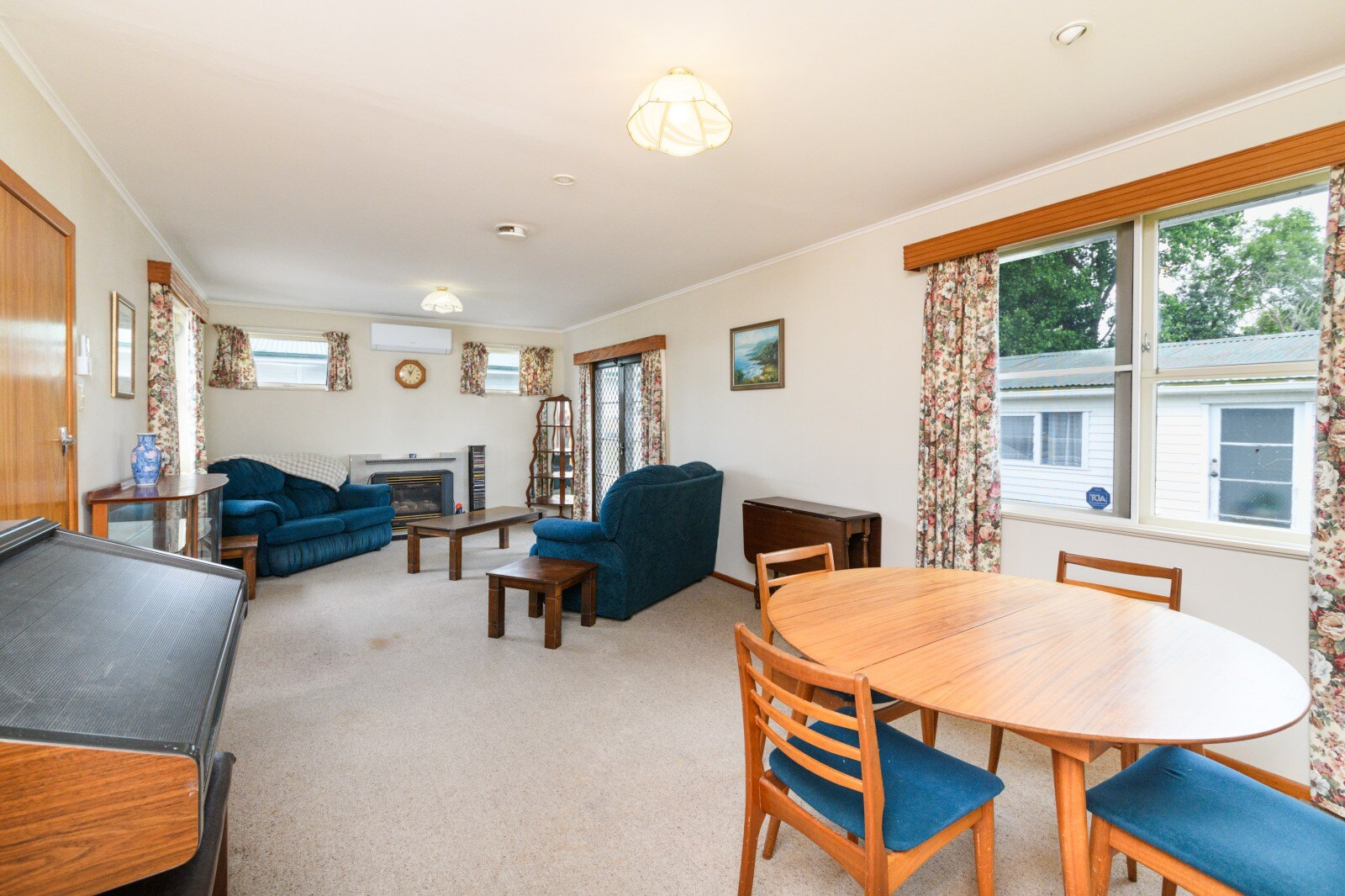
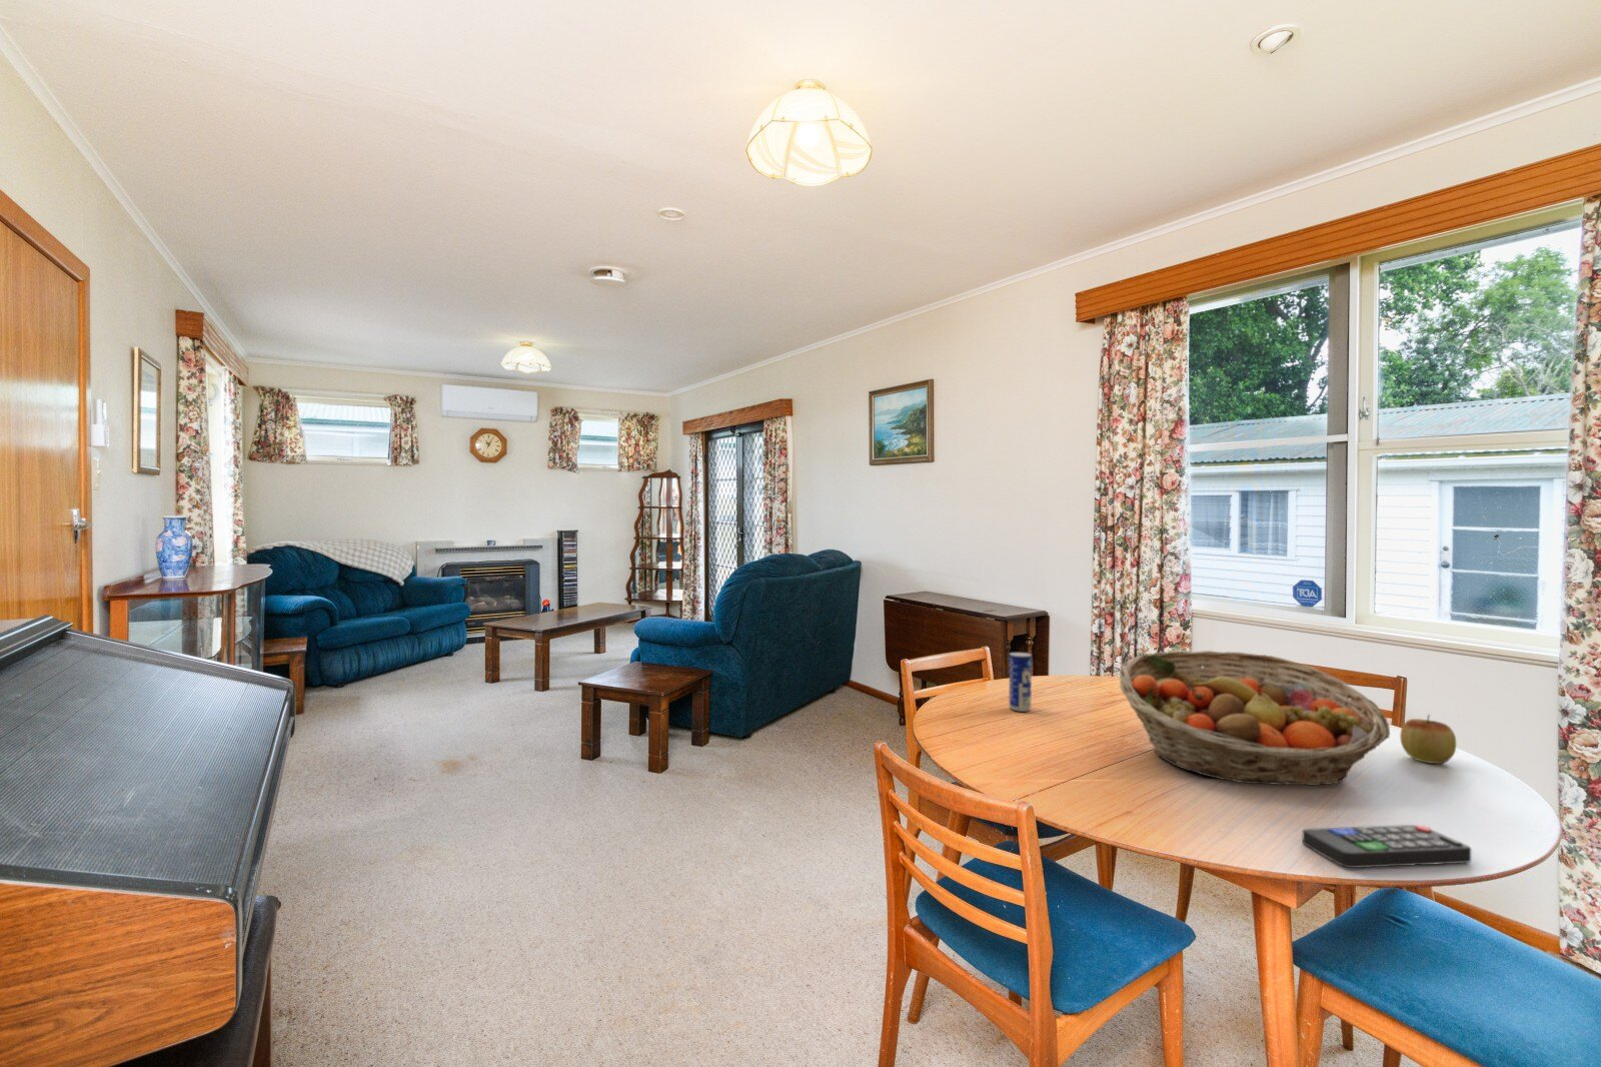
+ beverage can [1008,651,1033,712]
+ remote control [1302,824,1472,869]
+ fruit basket [1119,650,1390,787]
+ apple [1399,713,1457,765]
